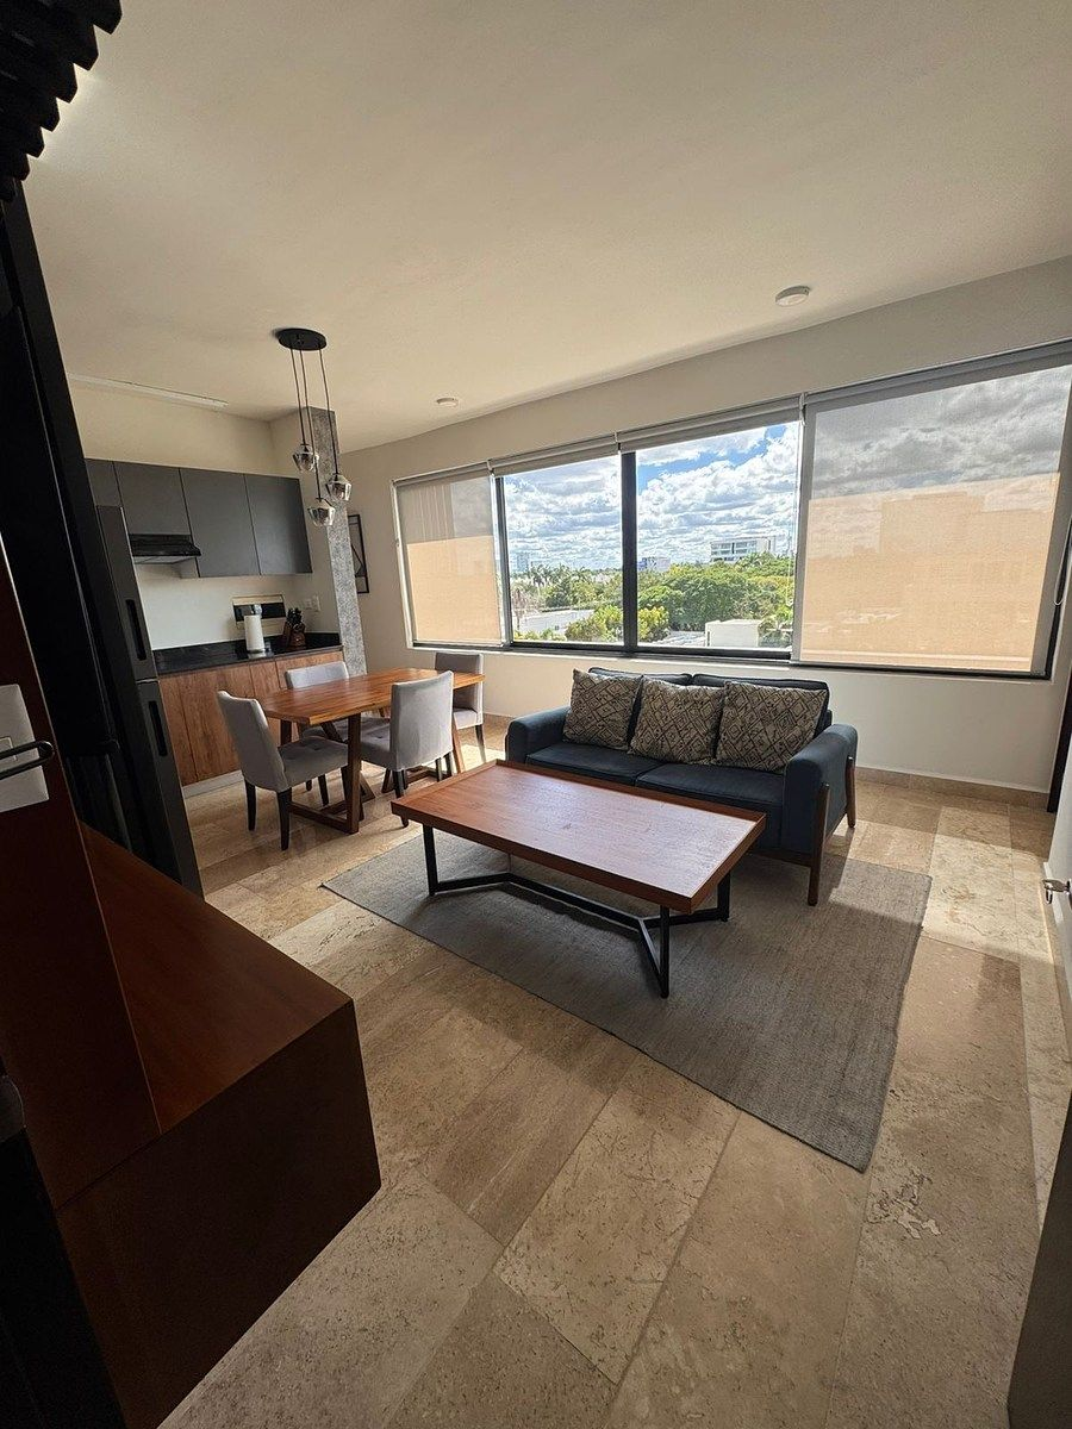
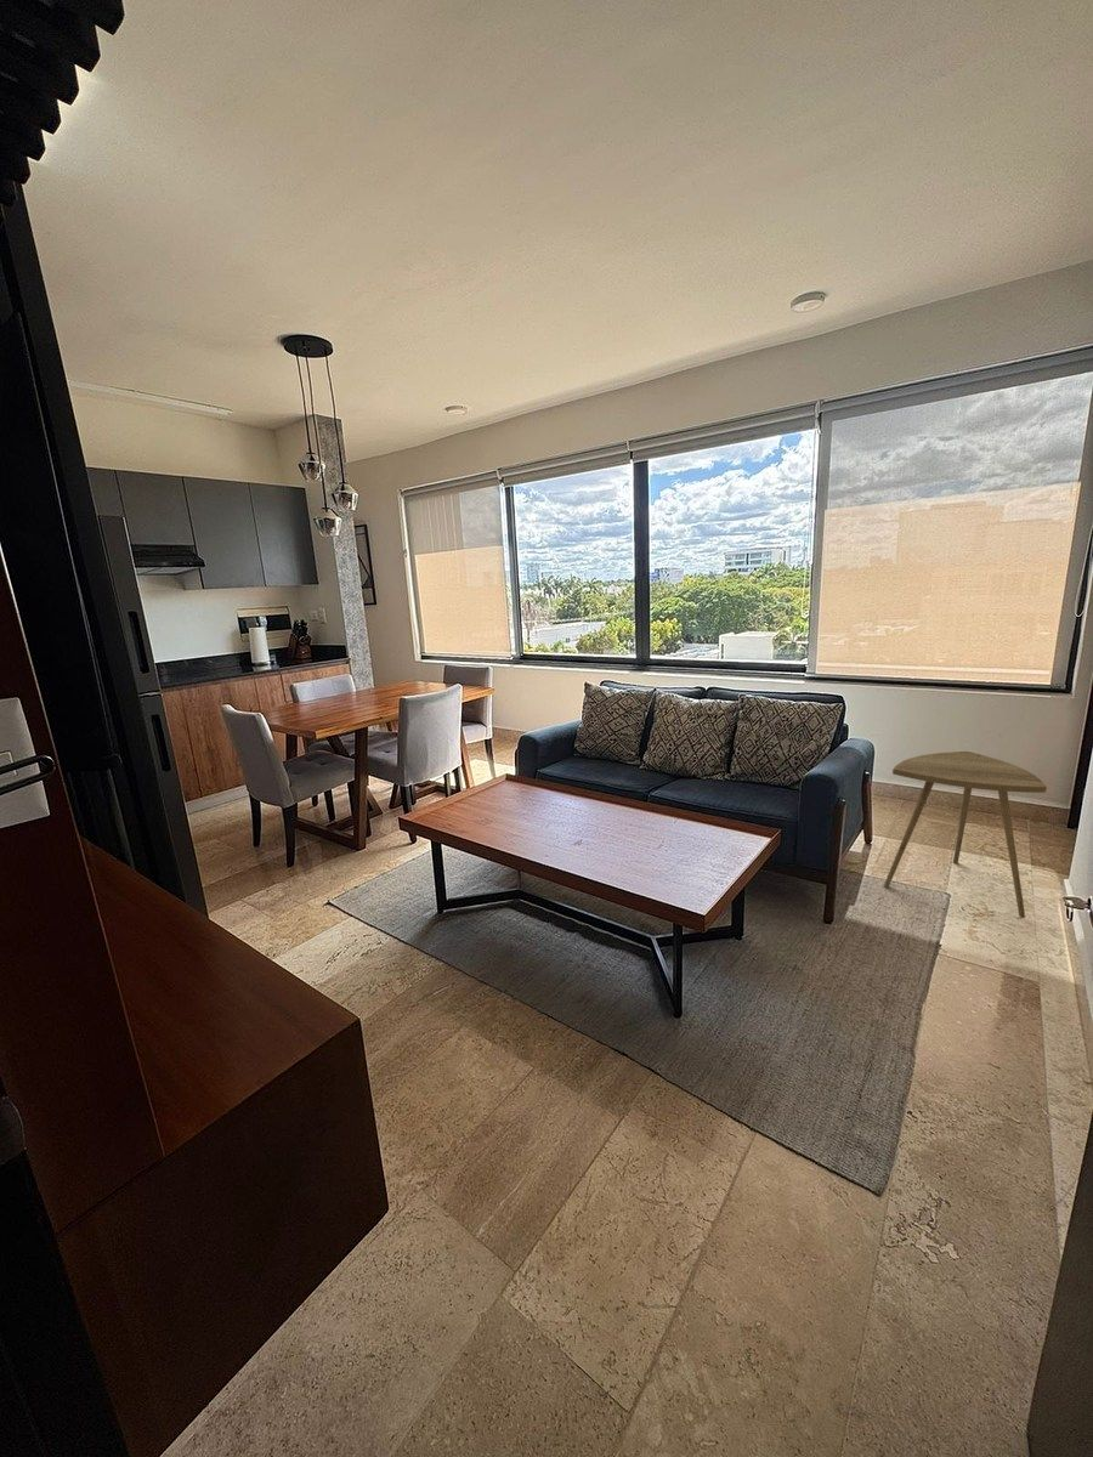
+ side table [883,750,1048,919]
